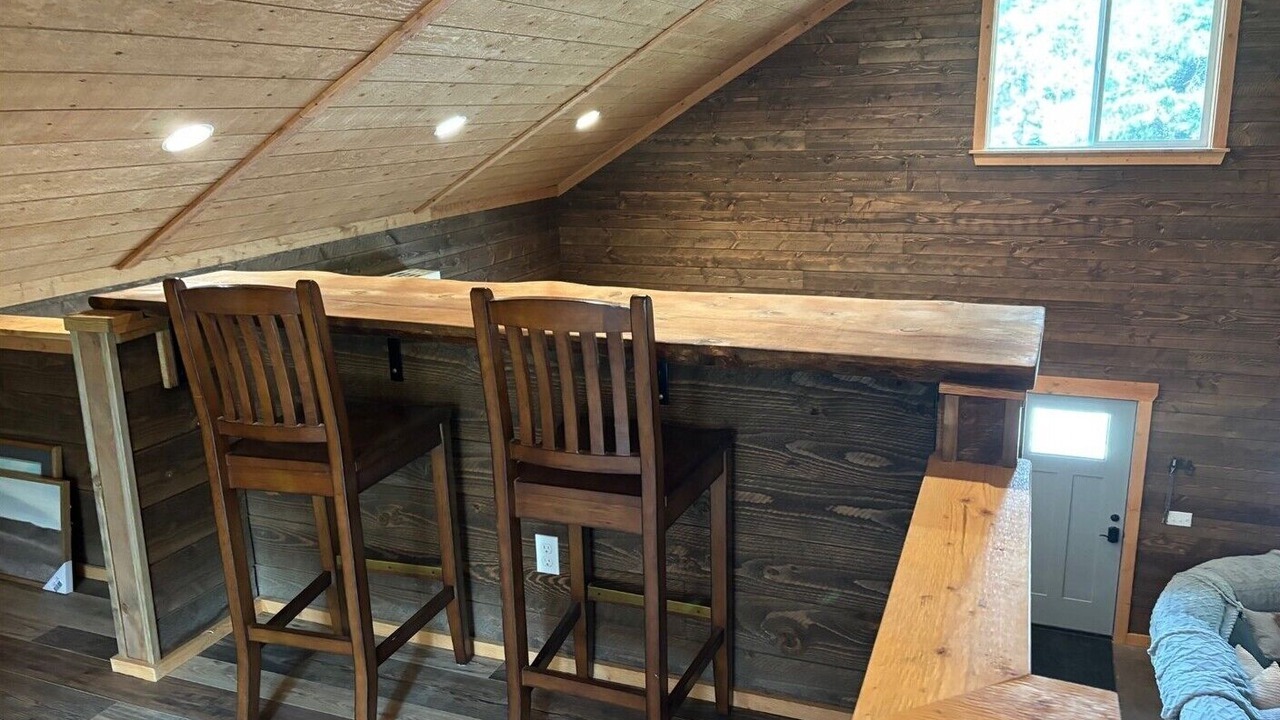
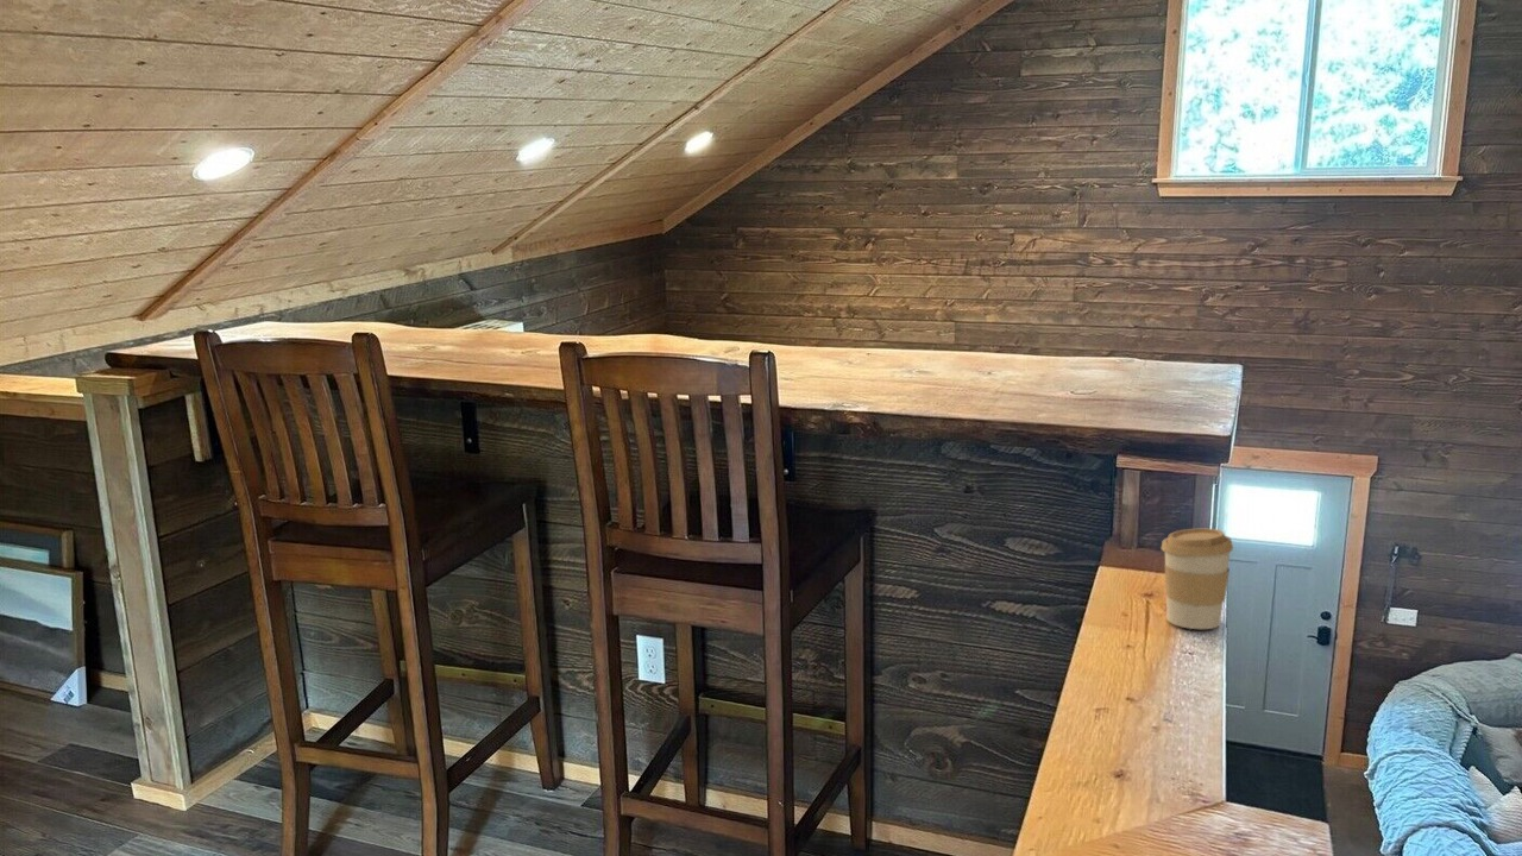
+ coffee cup [1161,528,1234,630]
